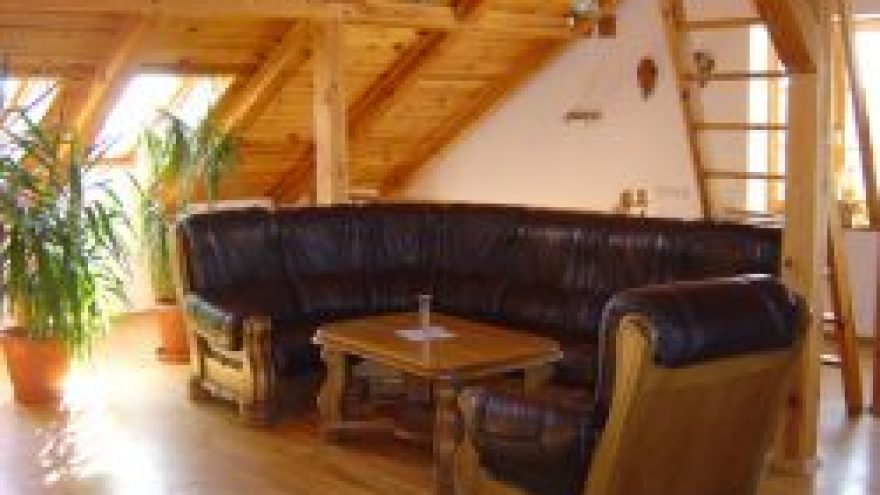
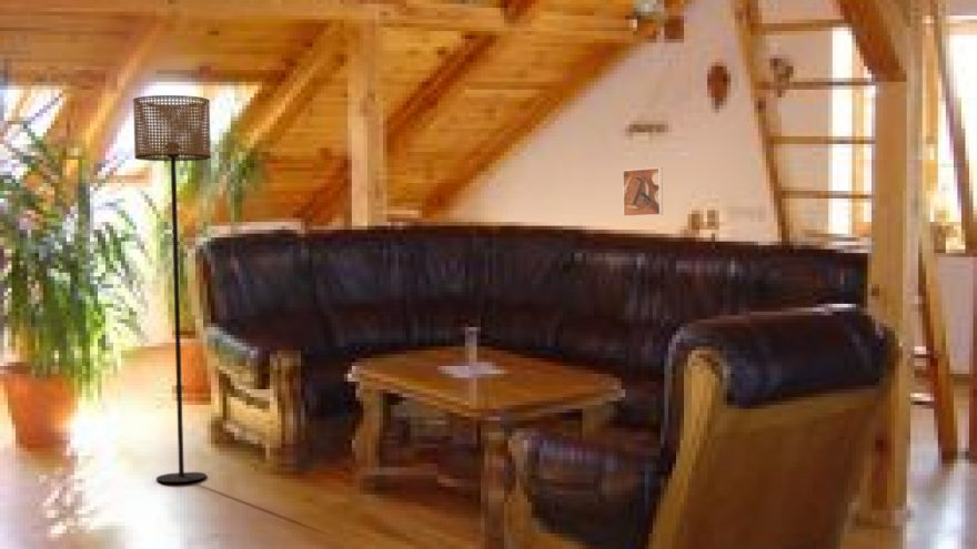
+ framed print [622,166,664,217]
+ floor lamp [132,94,212,484]
